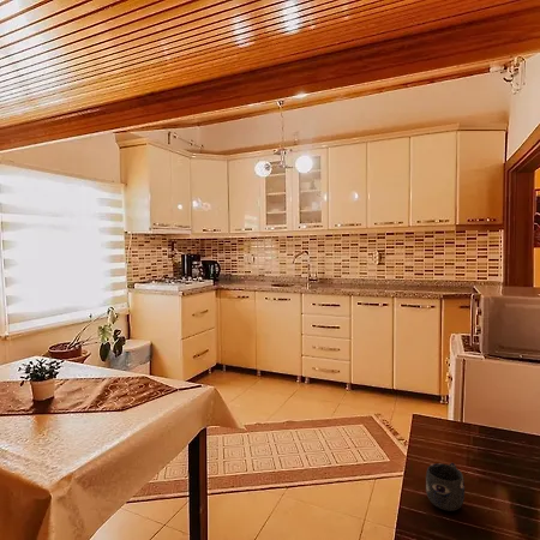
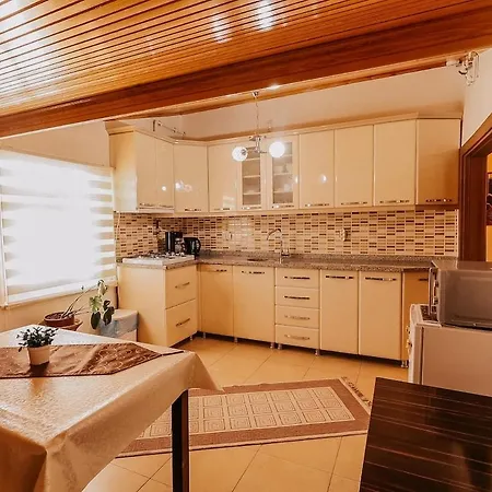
- mug [425,462,466,512]
